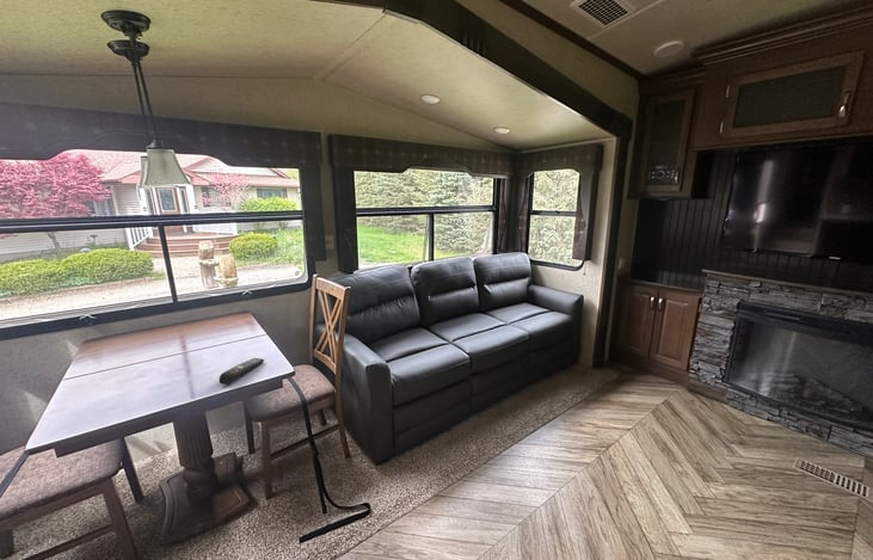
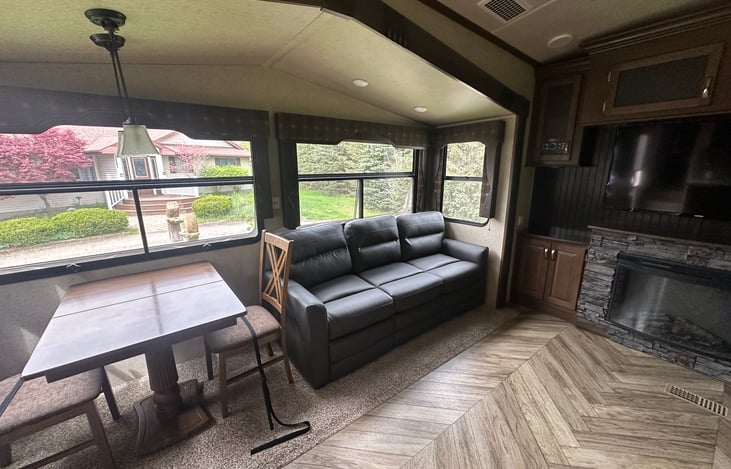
- remote control [219,357,265,386]
